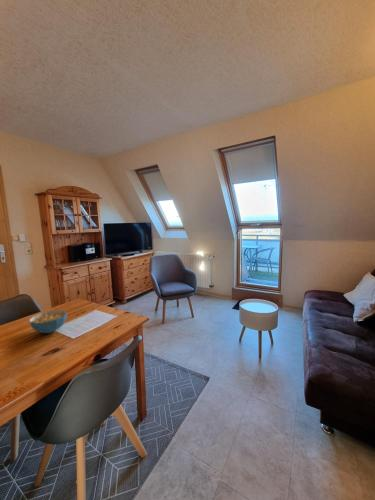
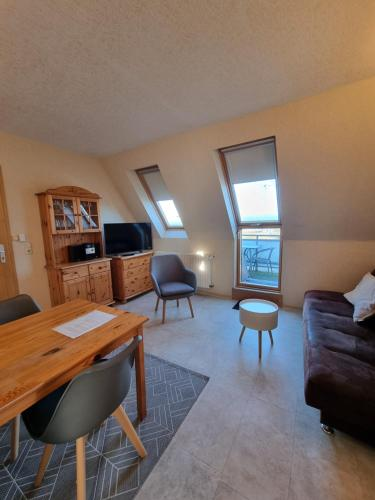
- cereal bowl [28,309,68,334]
